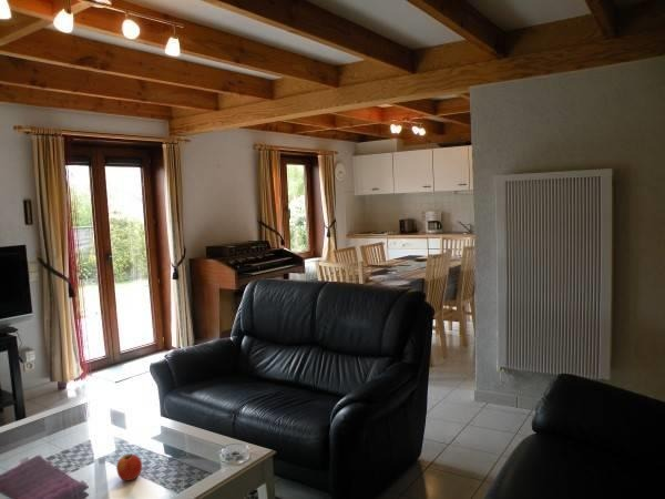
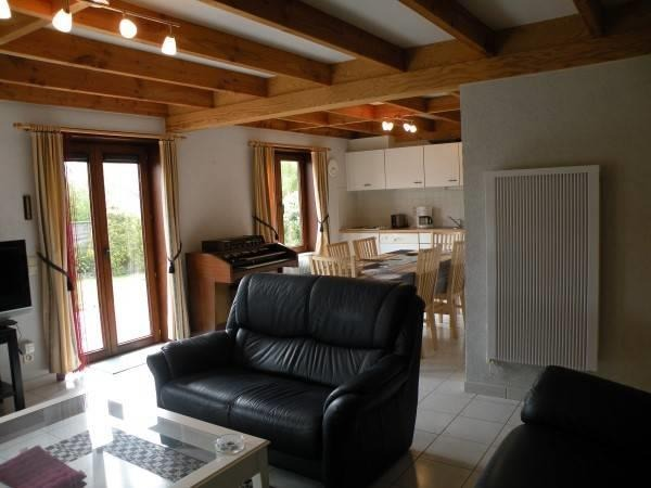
- apple [115,452,143,481]
